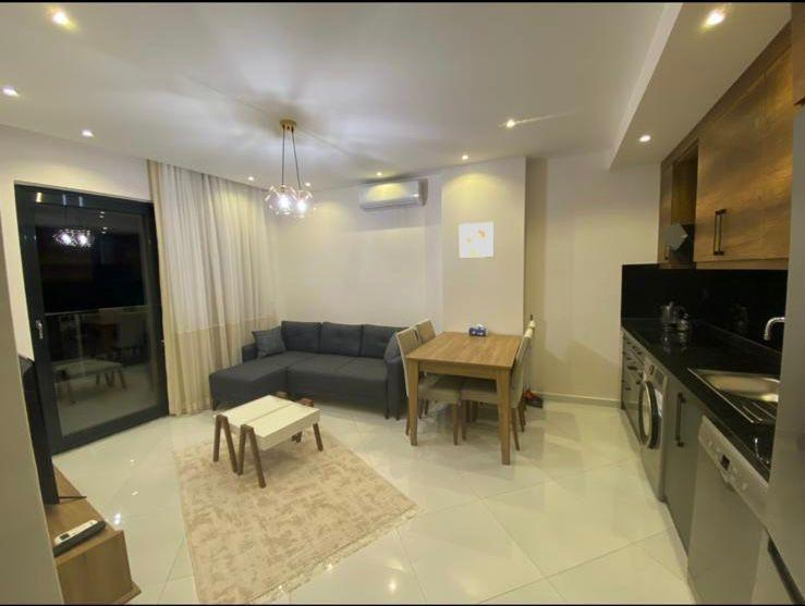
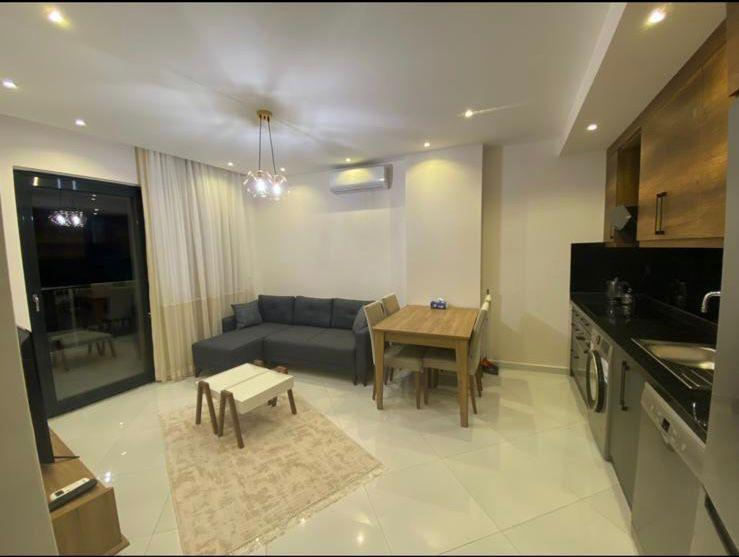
- wall art [458,221,495,260]
